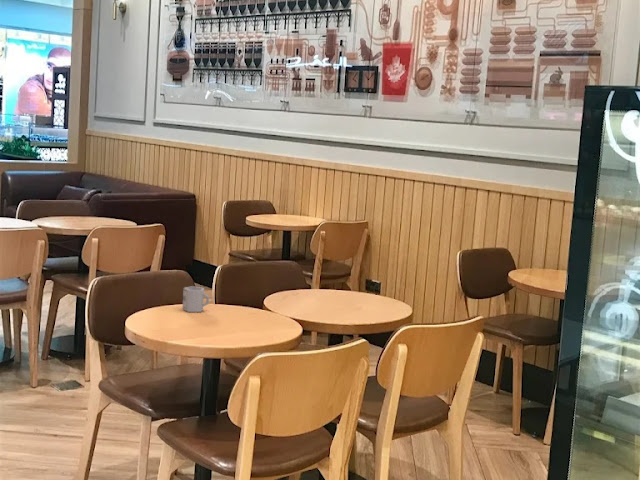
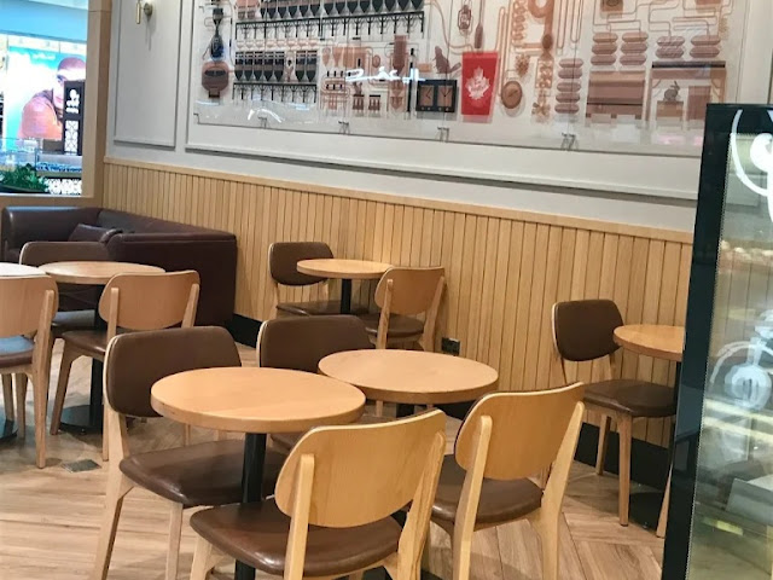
- cup [182,285,210,313]
